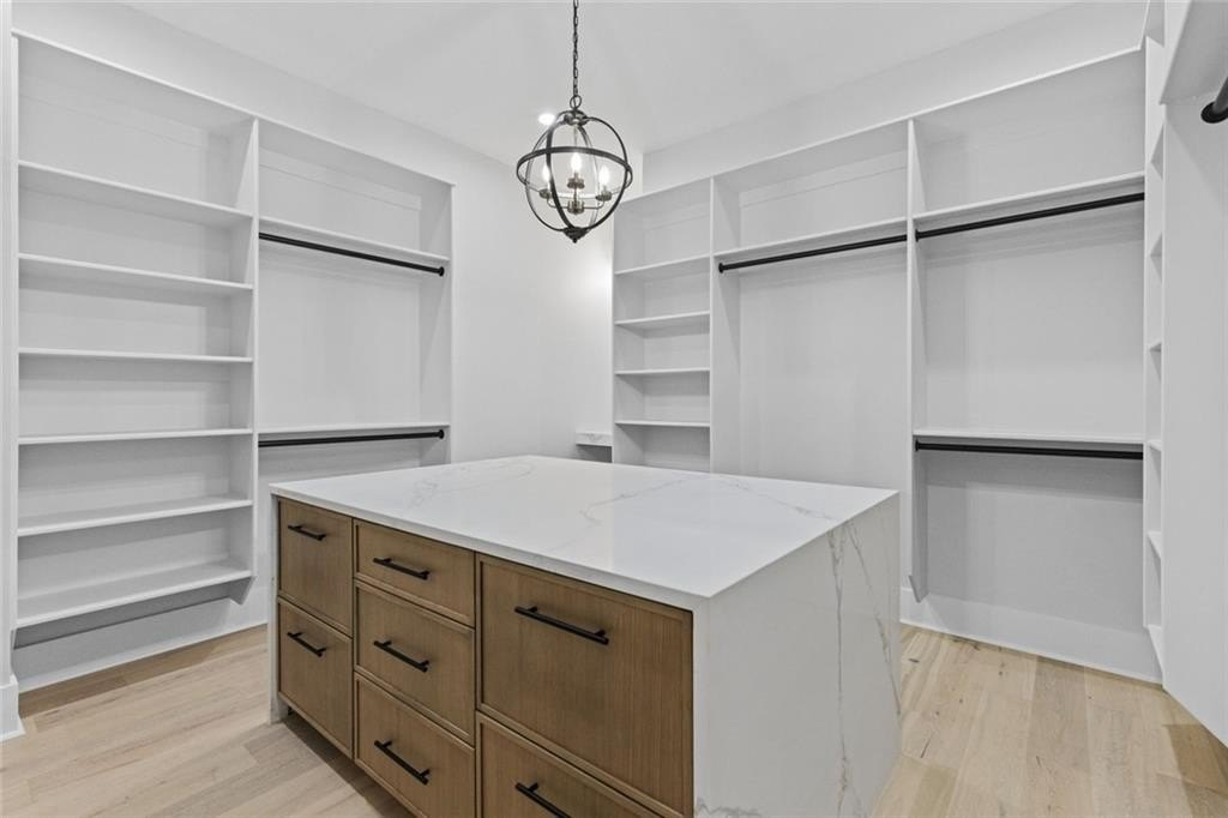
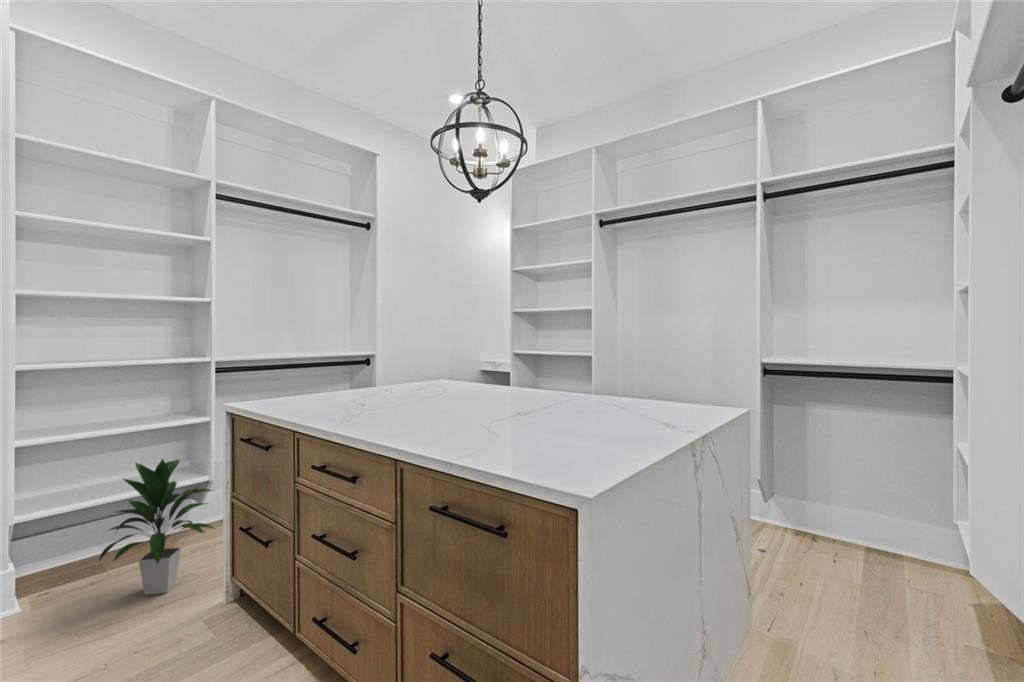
+ indoor plant [98,457,217,596]
